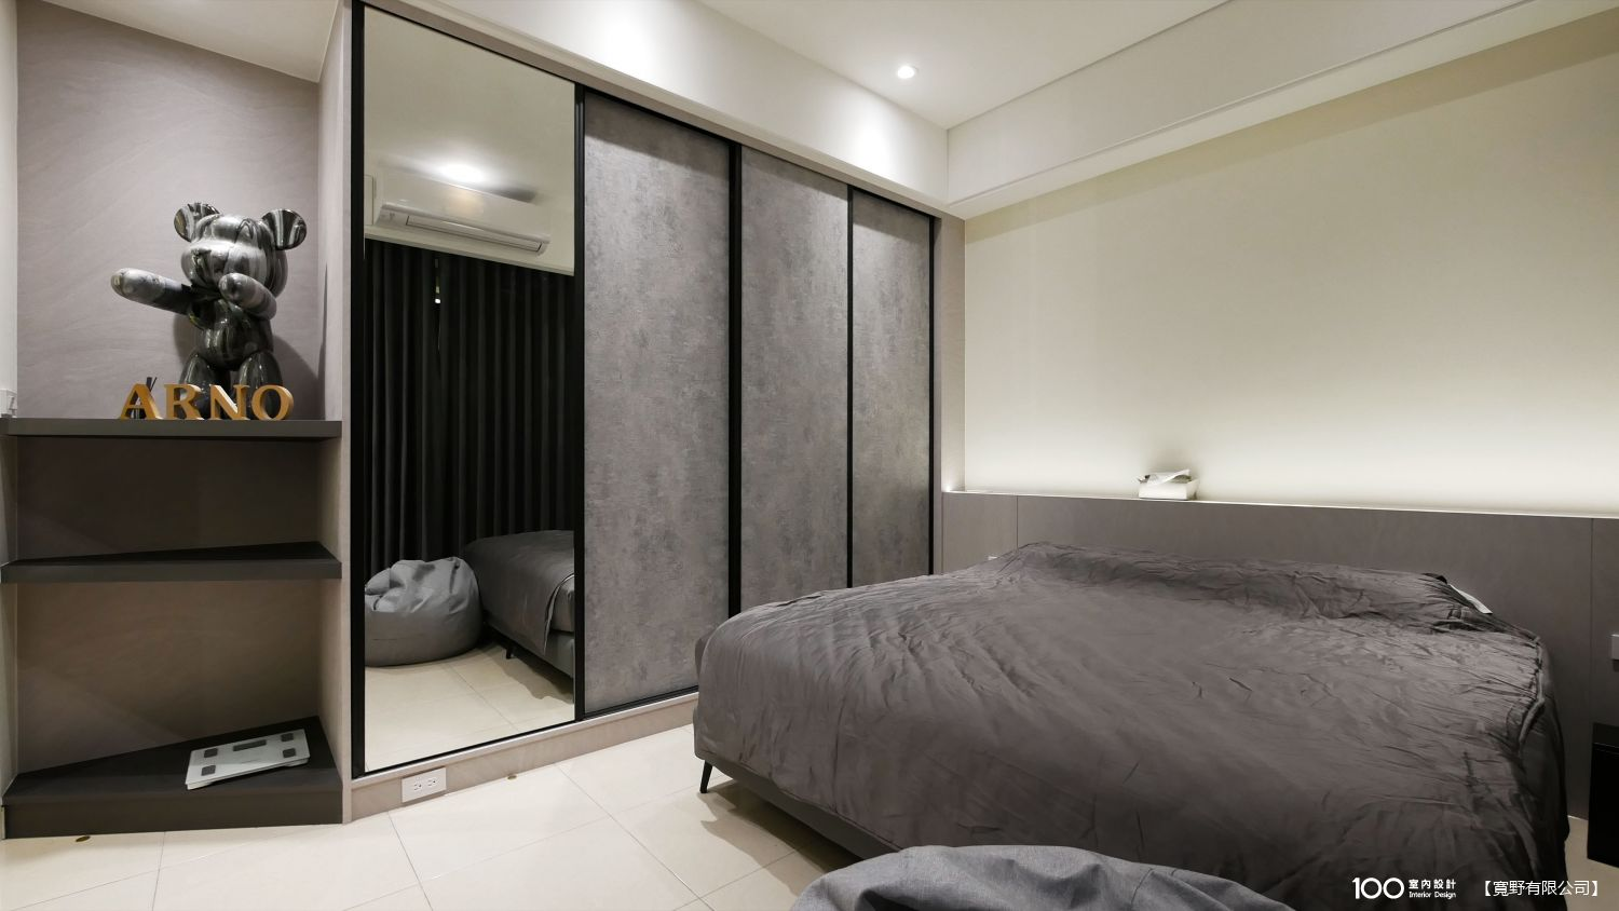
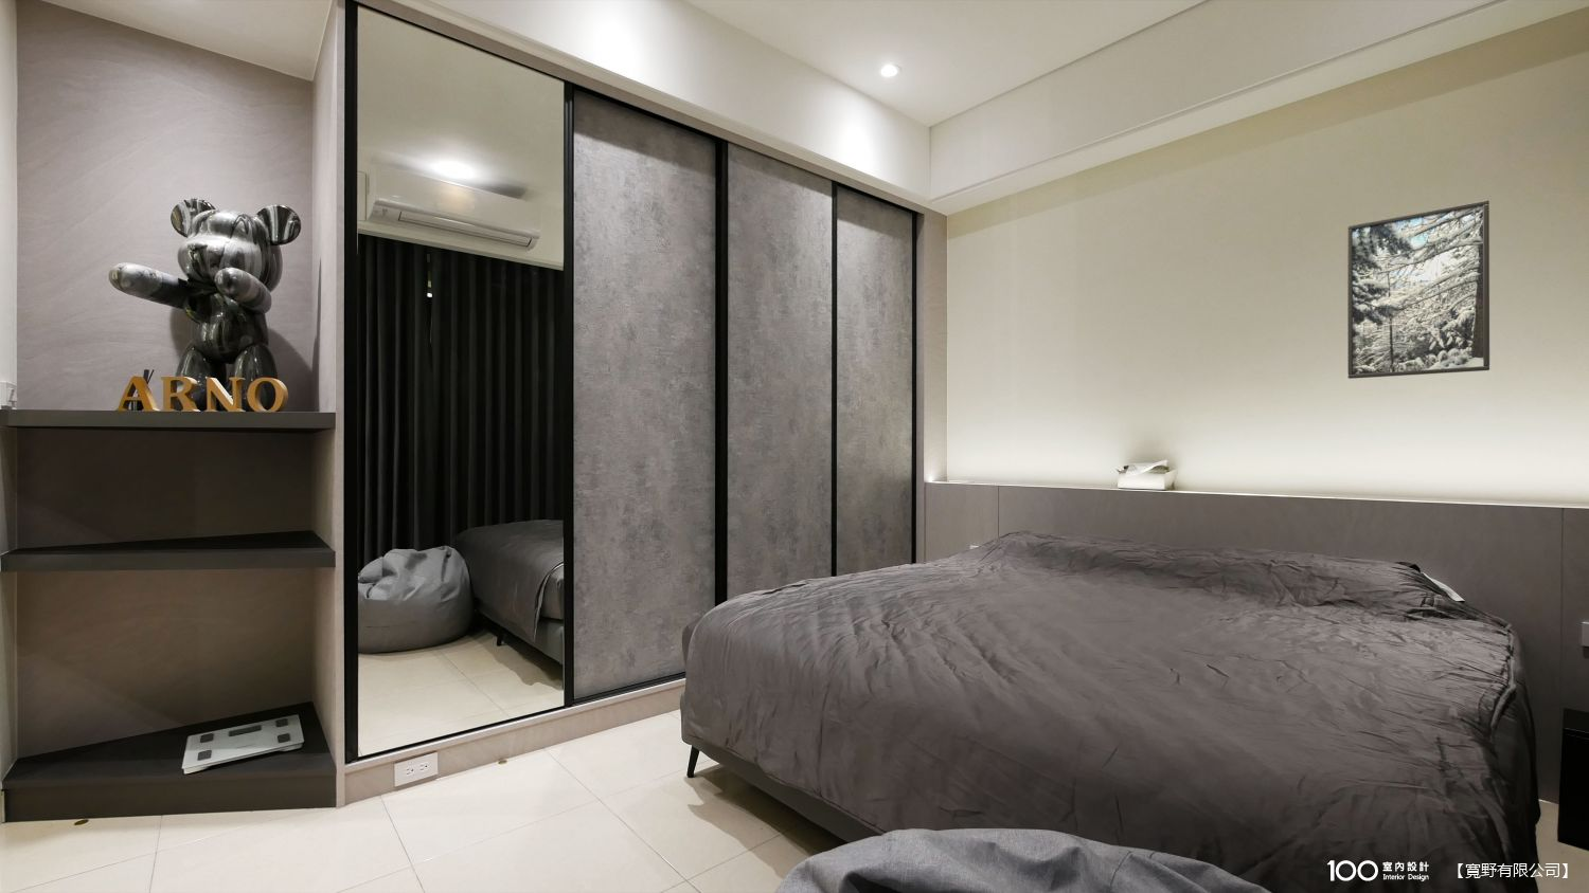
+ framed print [1347,198,1491,379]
